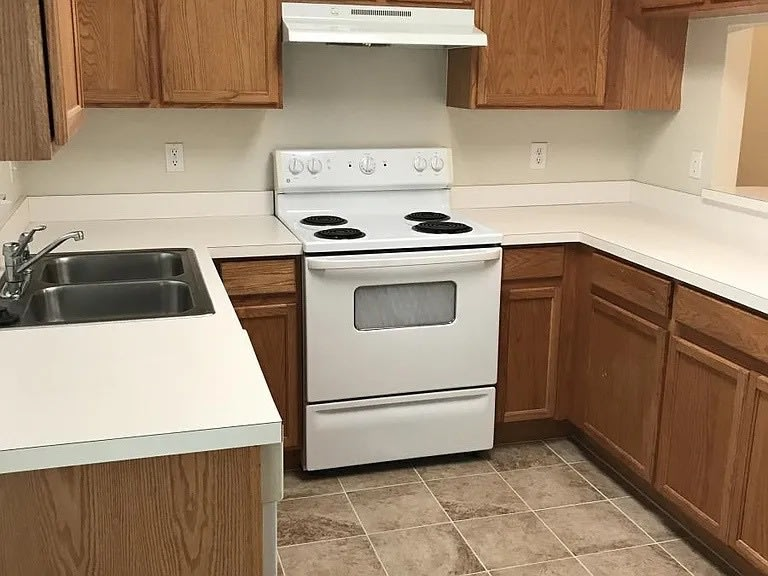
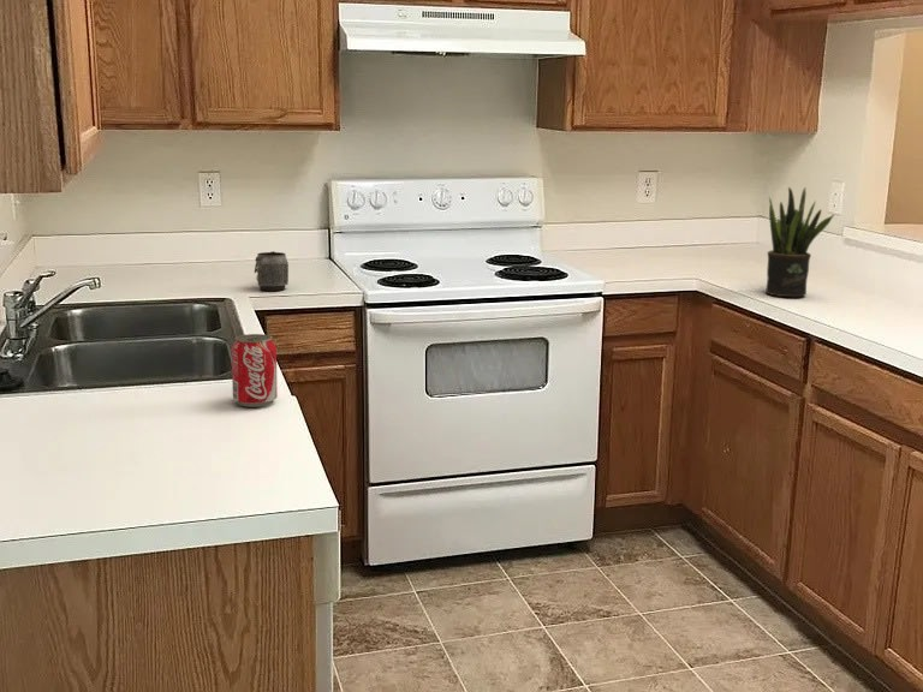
+ beverage can [231,333,279,408]
+ potted plant [764,186,835,298]
+ mug [254,250,290,292]
